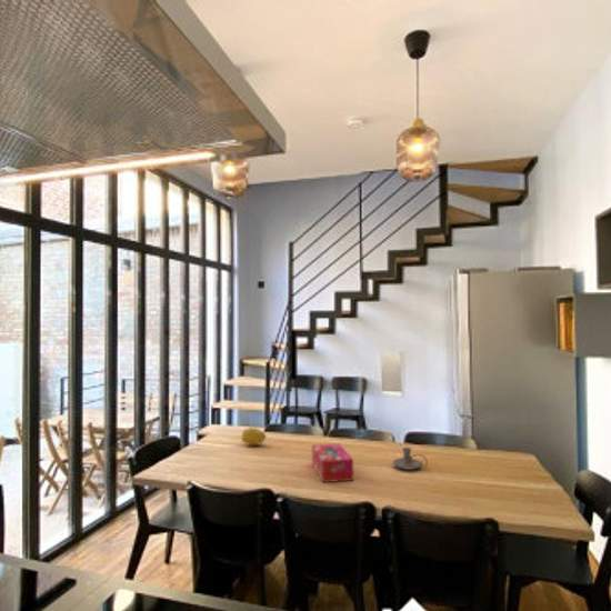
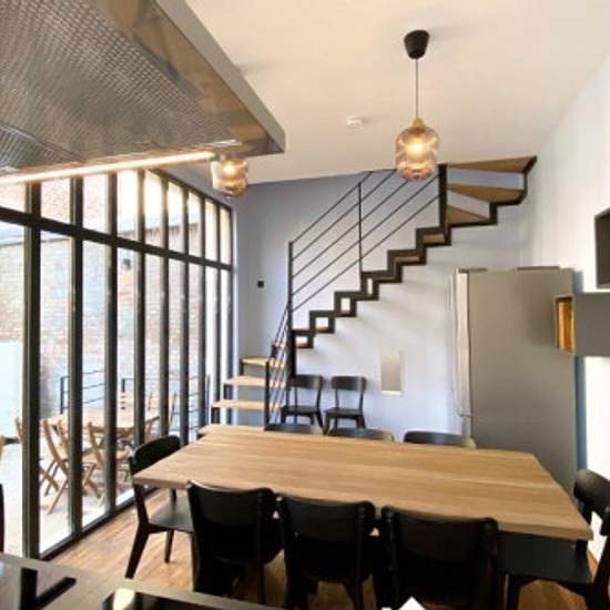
- candle holder [392,447,429,471]
- tissue box [311,442,354,483]
- fruit [240,425,268,447]
